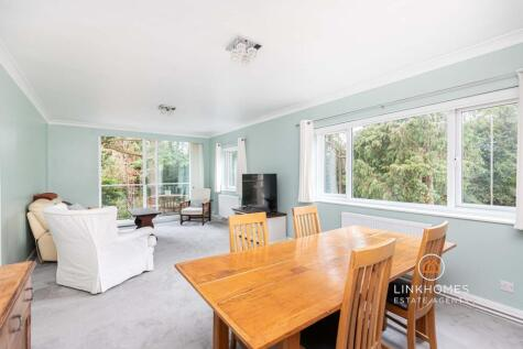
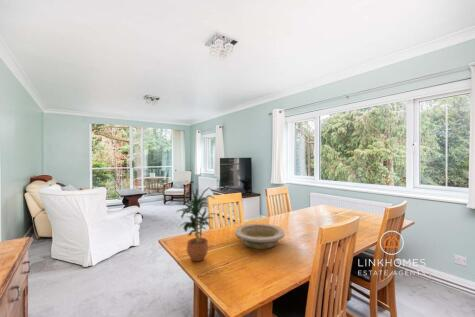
+ bowl [234,223,286,250]
+ potted plant [175,186,216,262]
